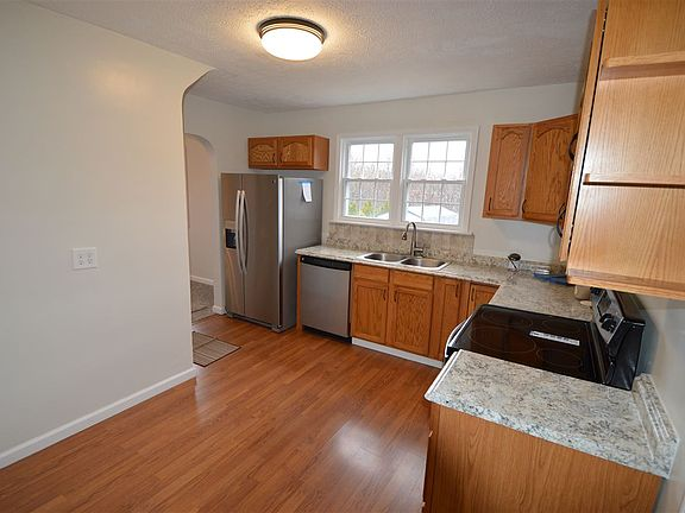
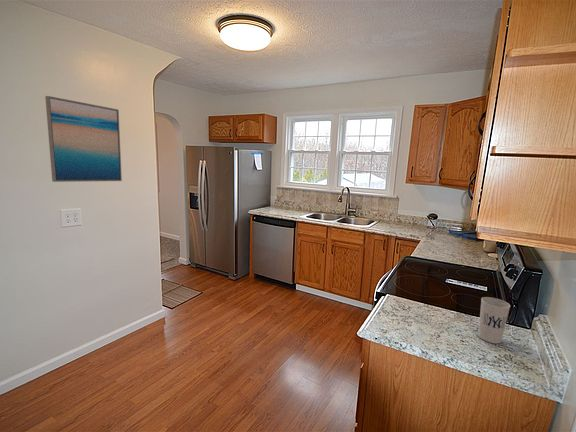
+ wall art [44,95,123,183]
+ cup [477,296,511,345]
